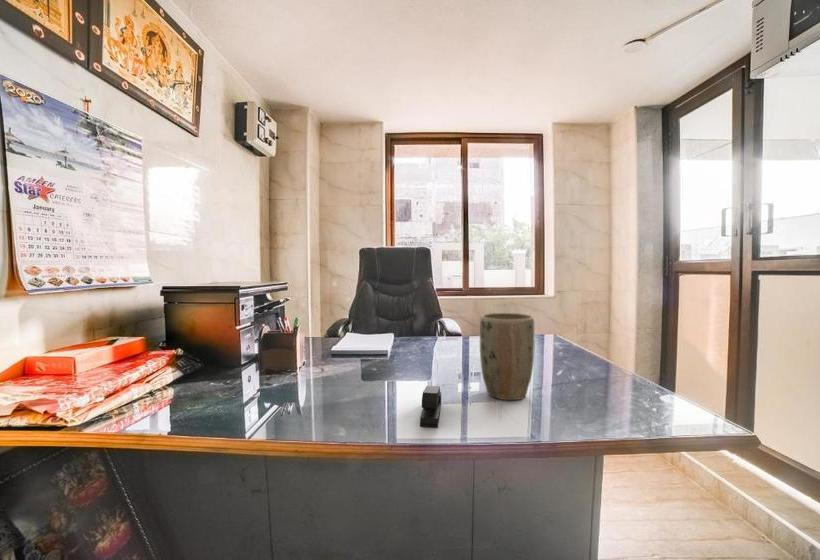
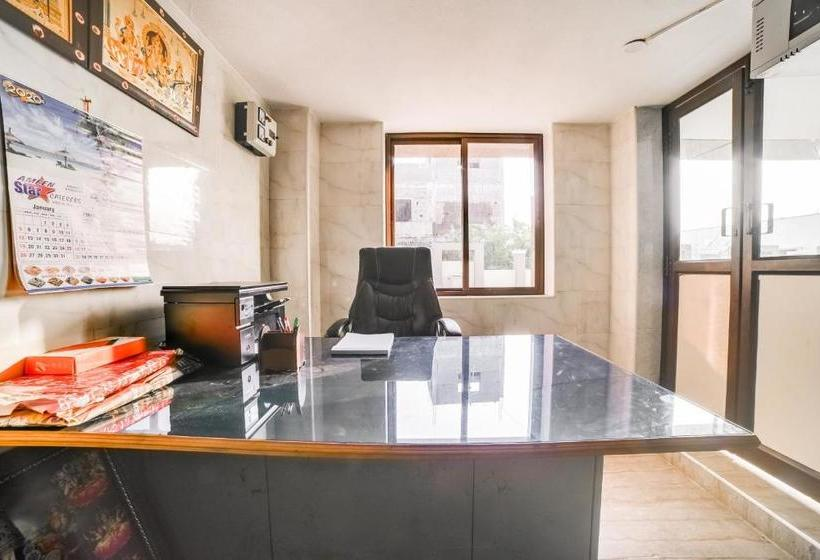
- plant pot [479,312,536,401]
- stapler [419,385,442,429]
